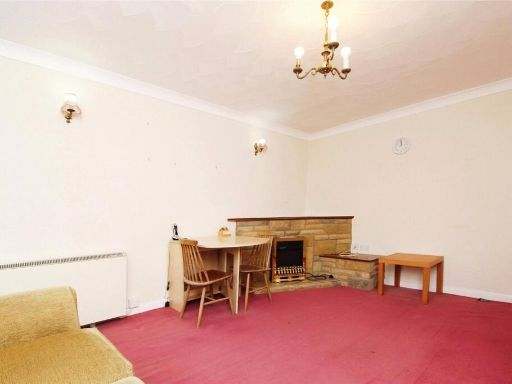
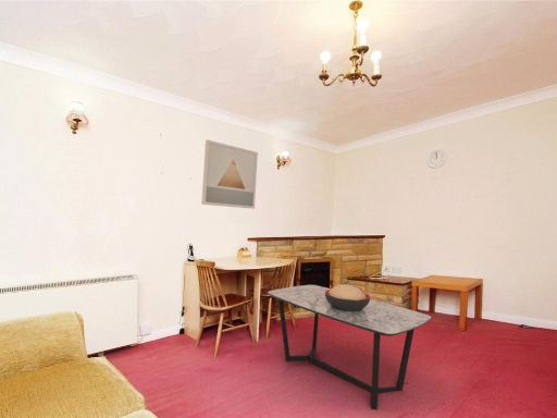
+ decorative bowl [325,283,371,311]
+ wall art [200,138,259,210]
+ coffee table [267,284,432,410]
